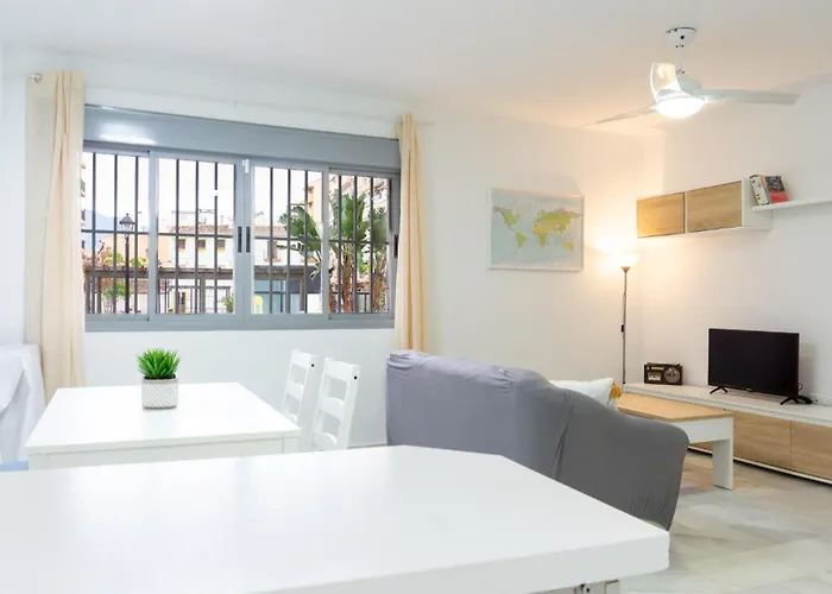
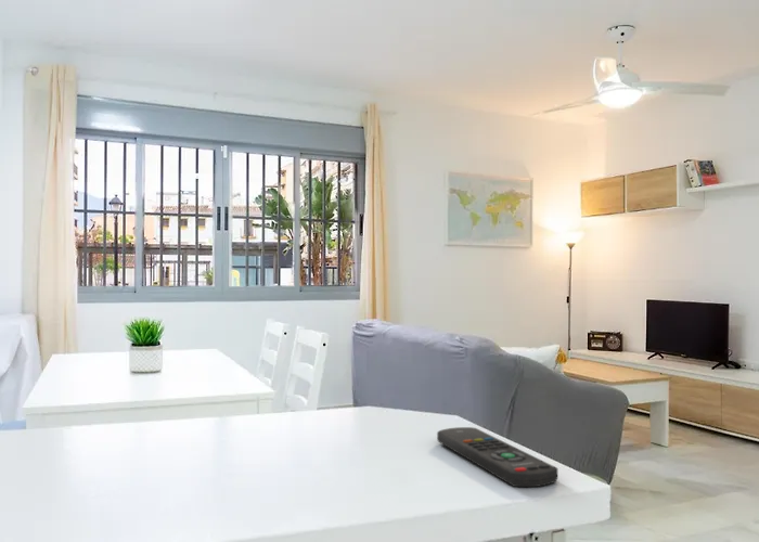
+ remote control [436,426,558,488]
